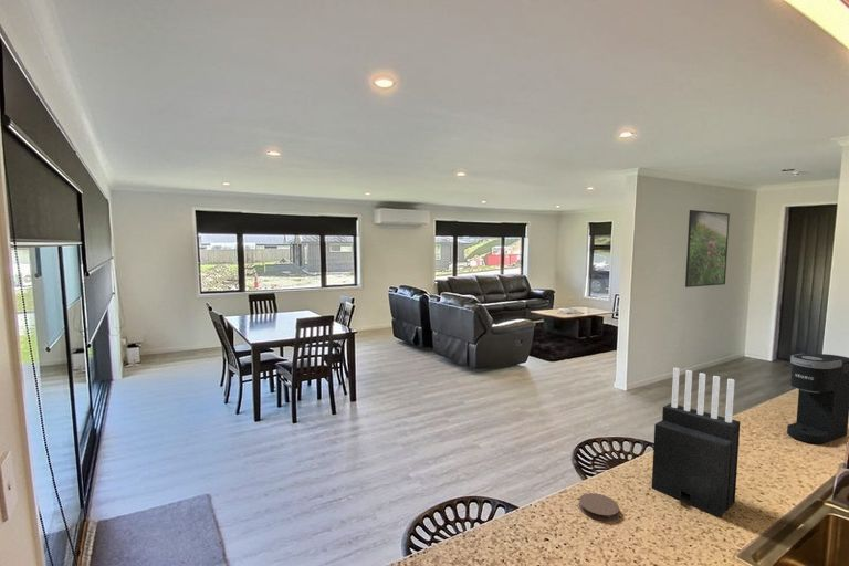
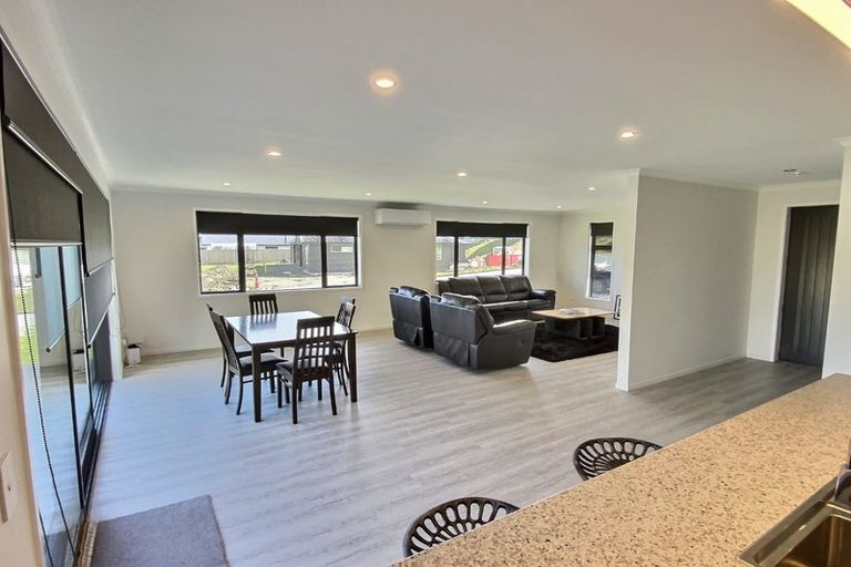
- coaster [578,492,620,522]
- coffee maker [786,353,849,444]
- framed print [684,209,731,289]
- knife block [651,367,742,518]
